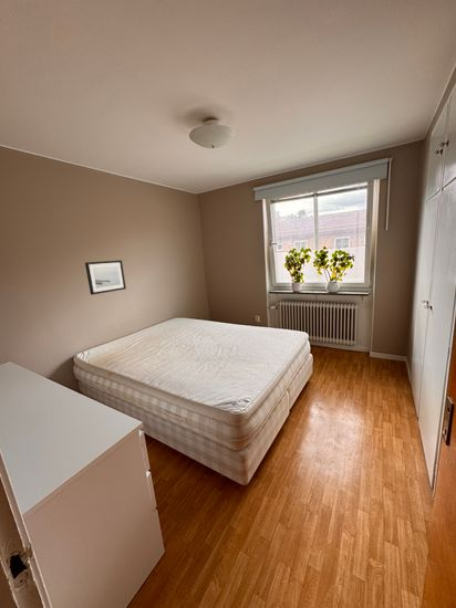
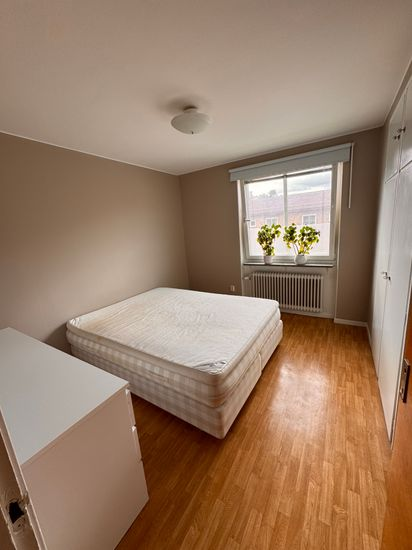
- wall art [84,259,127,296]
